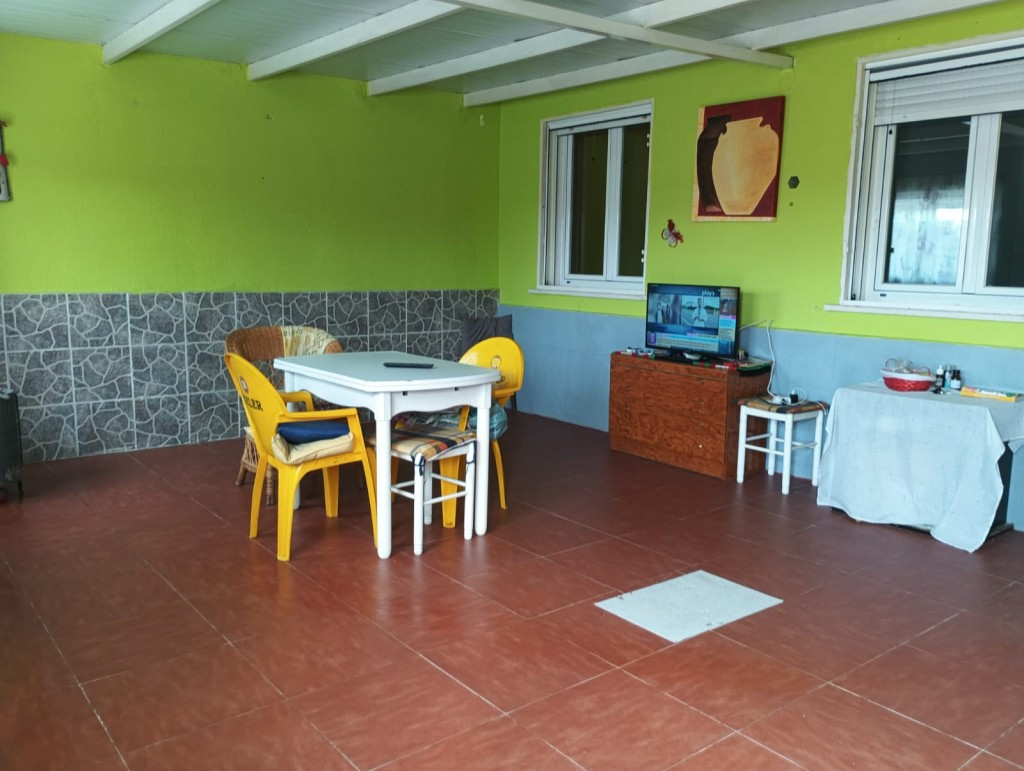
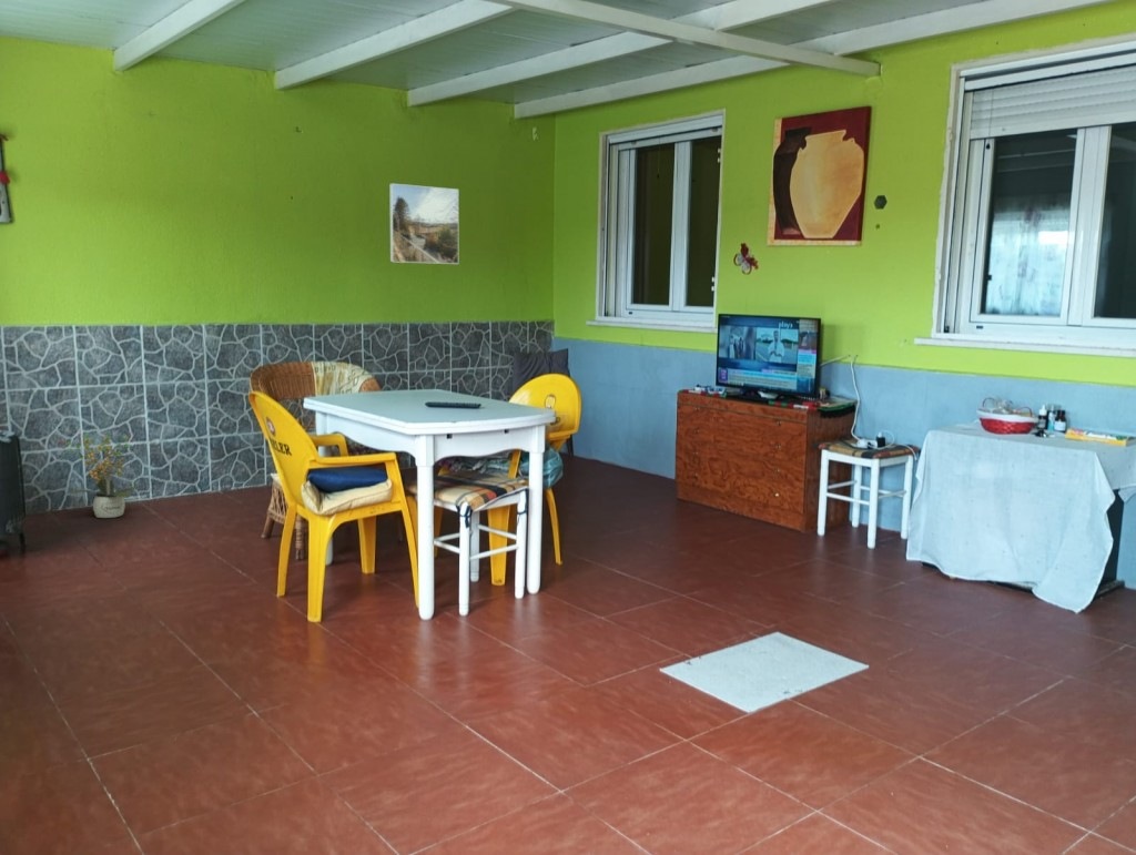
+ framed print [388,183,459,265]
+ potted plant [59,431,143,519]
